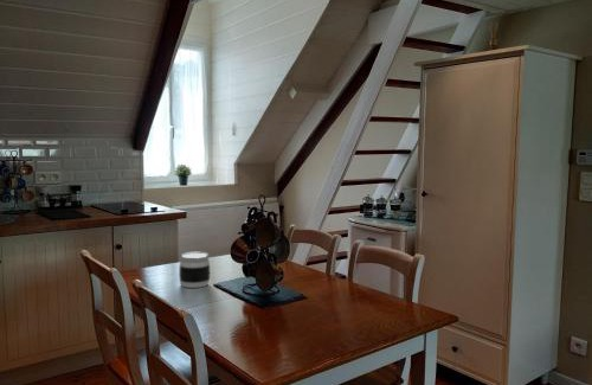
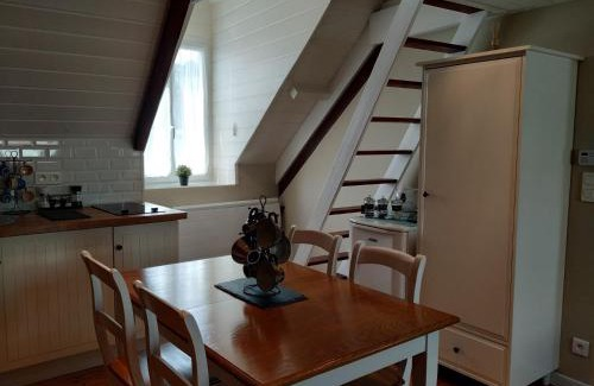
- jar [178,251,211,289]
